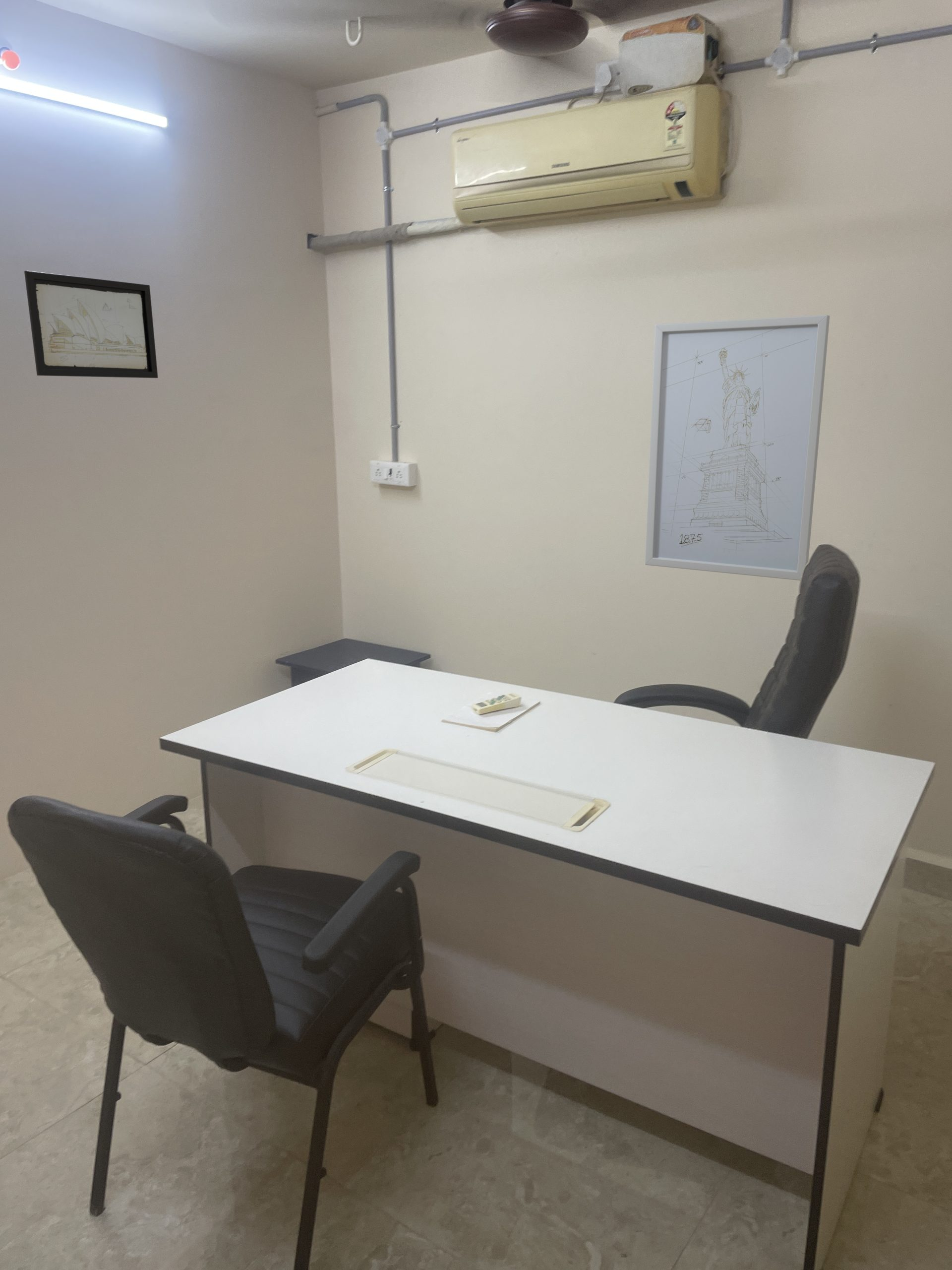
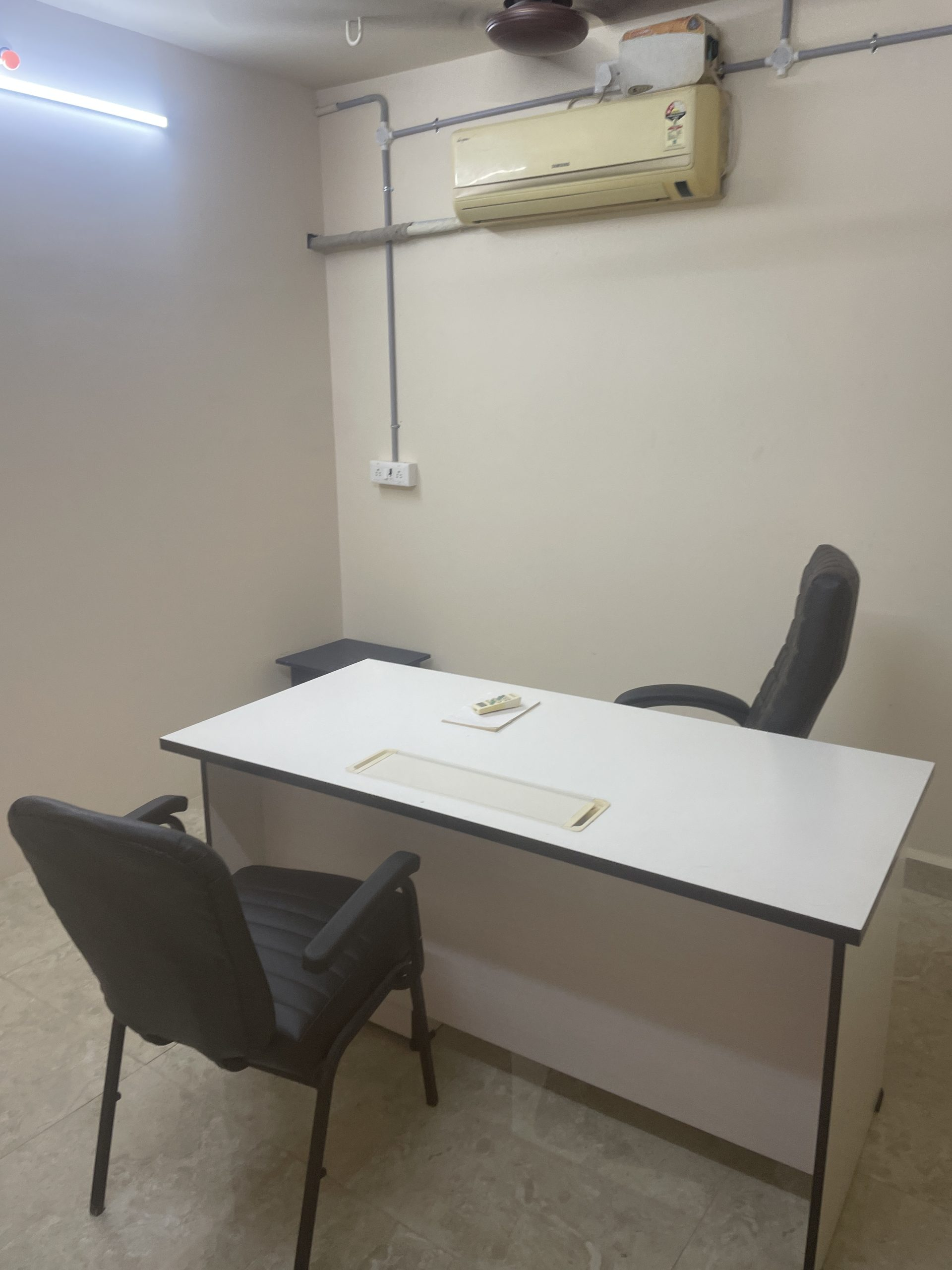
- wall art [24,270,159,379]
- wall art [645,315,830,581]
